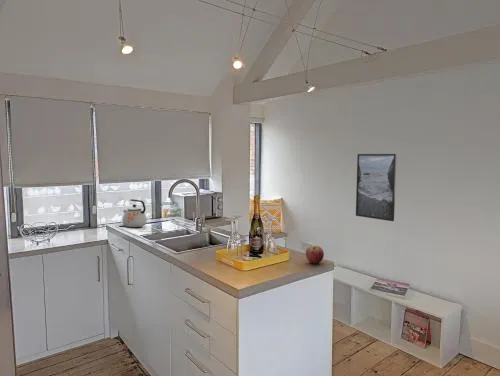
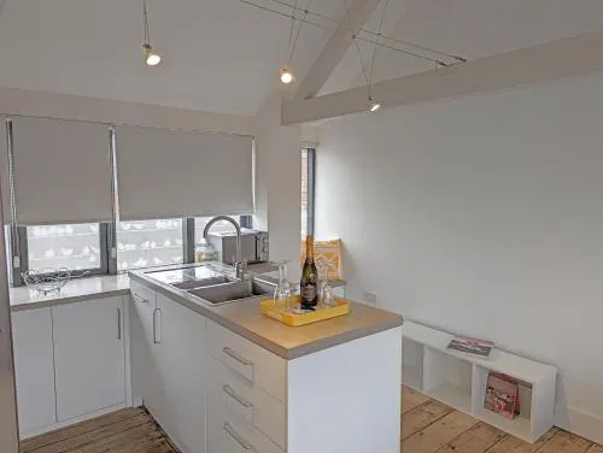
- apple [305,245,325,265]
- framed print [355,153,398,222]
- kettle [121,198,148,228]
